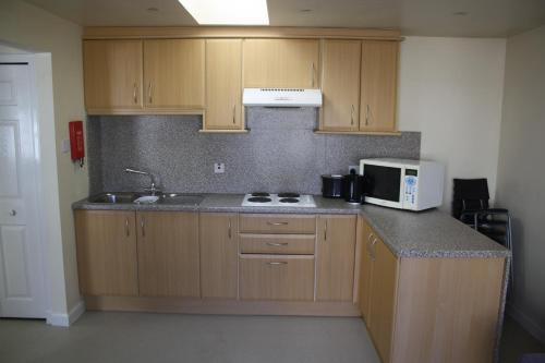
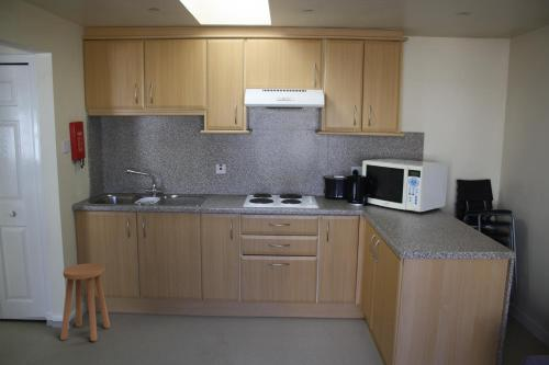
+ stool [59,262,111,342]
